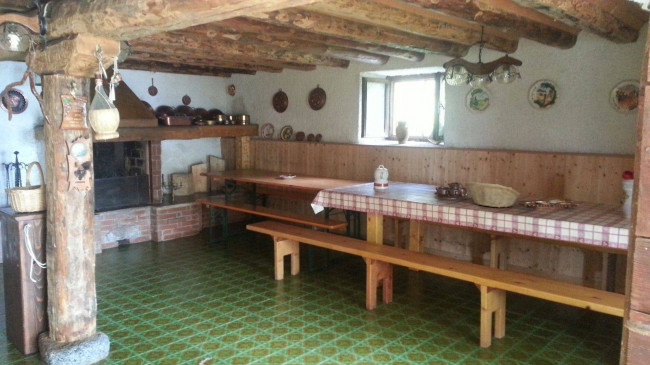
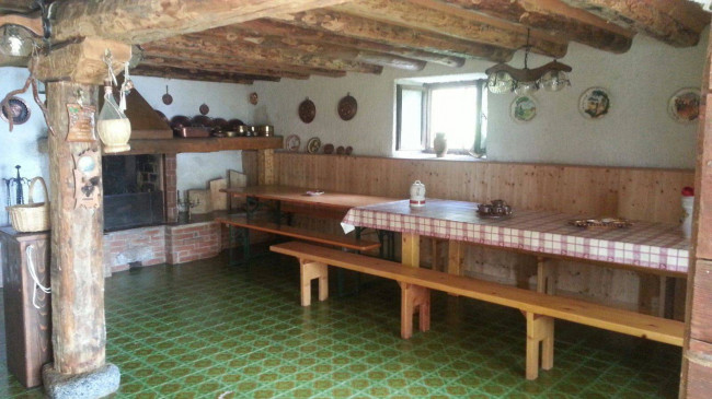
- fruit basket [464,181,521,208]
